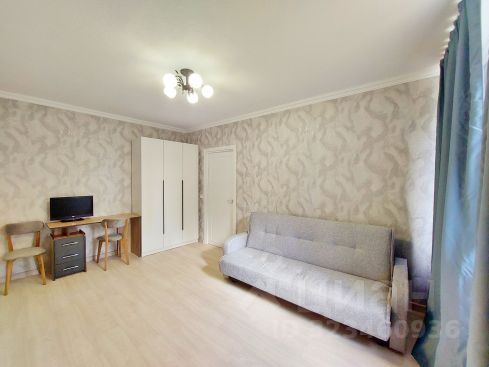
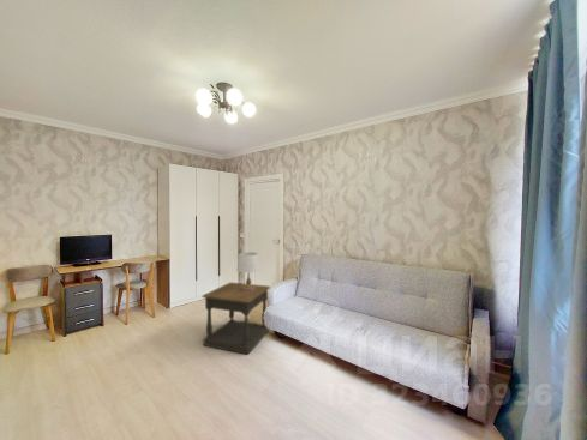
+ side table [202,281,271,355]
+ table lamp [235,251,262,291]
